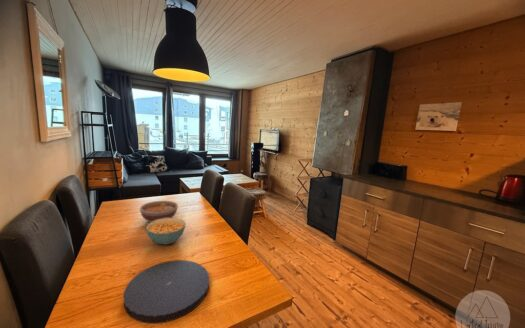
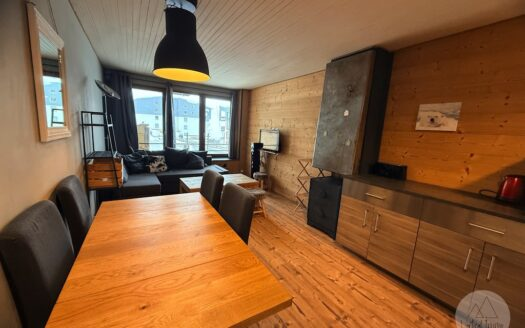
- bowl [139,200,179,223]
- plate [122,259,210,324]
- cereal bowl [145,217,187,246]
